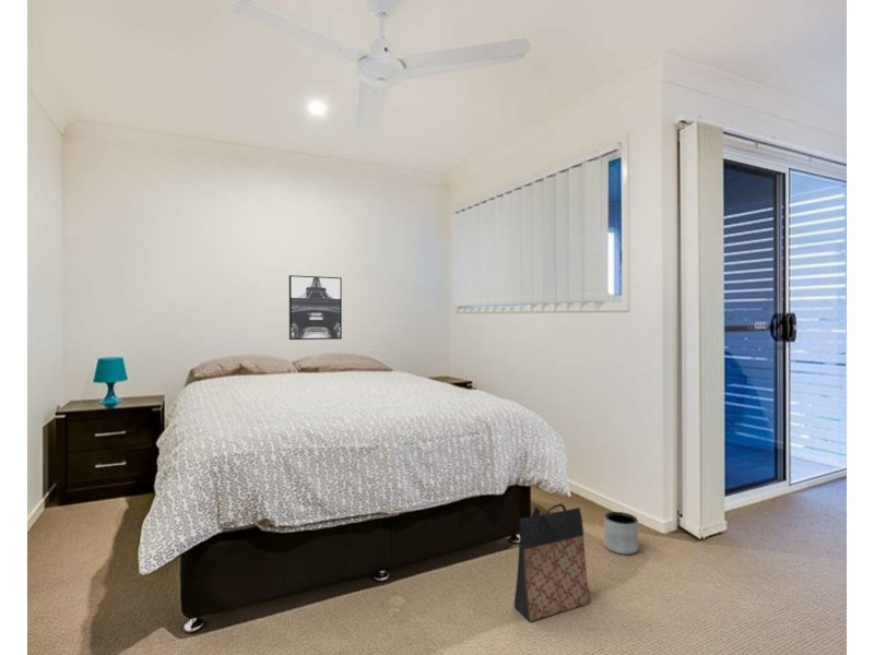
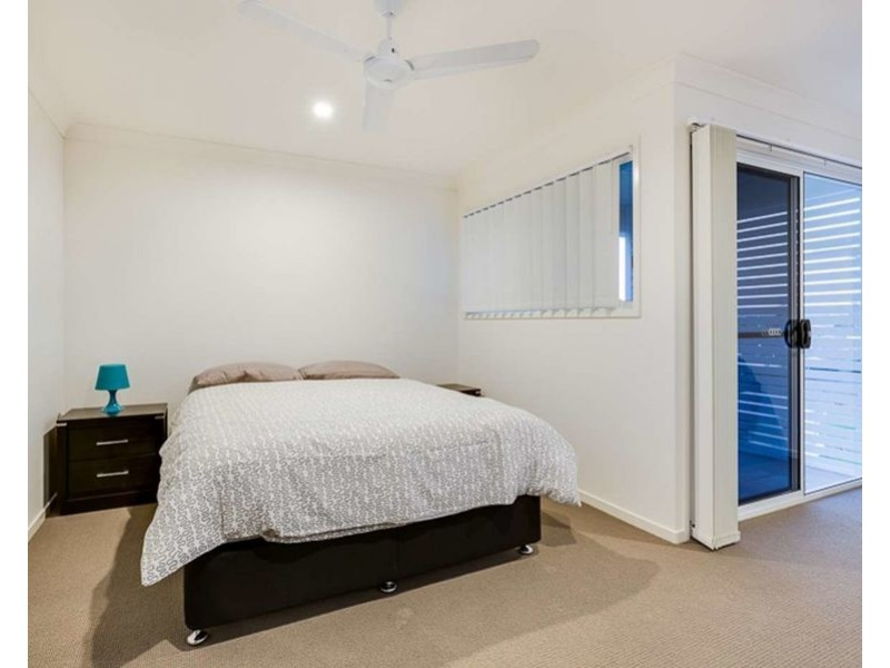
- planter [603,511,639,556]
- wall art [288,274,343,341]
- bag [512,502,591,622]
